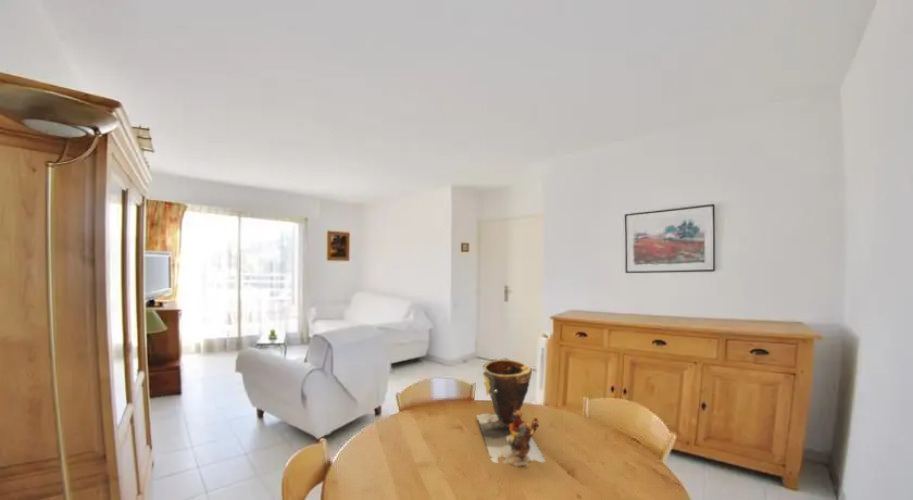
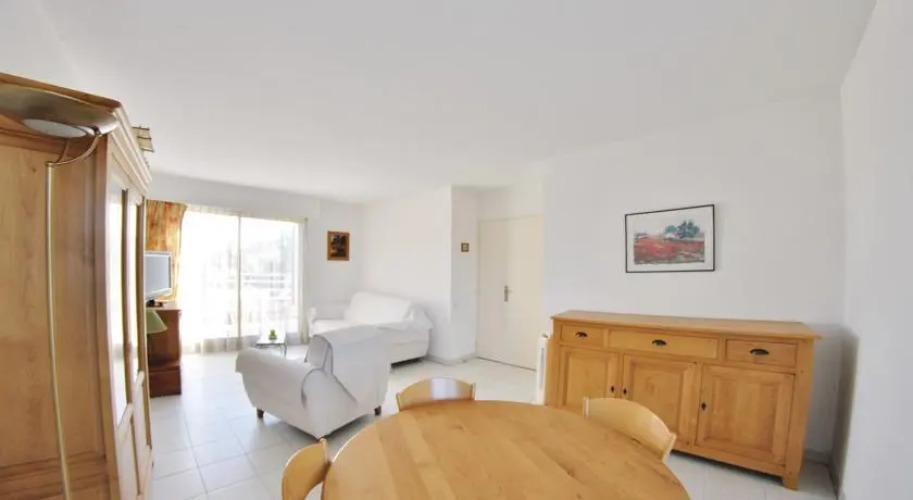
- clay pot [476,357,547,468]
